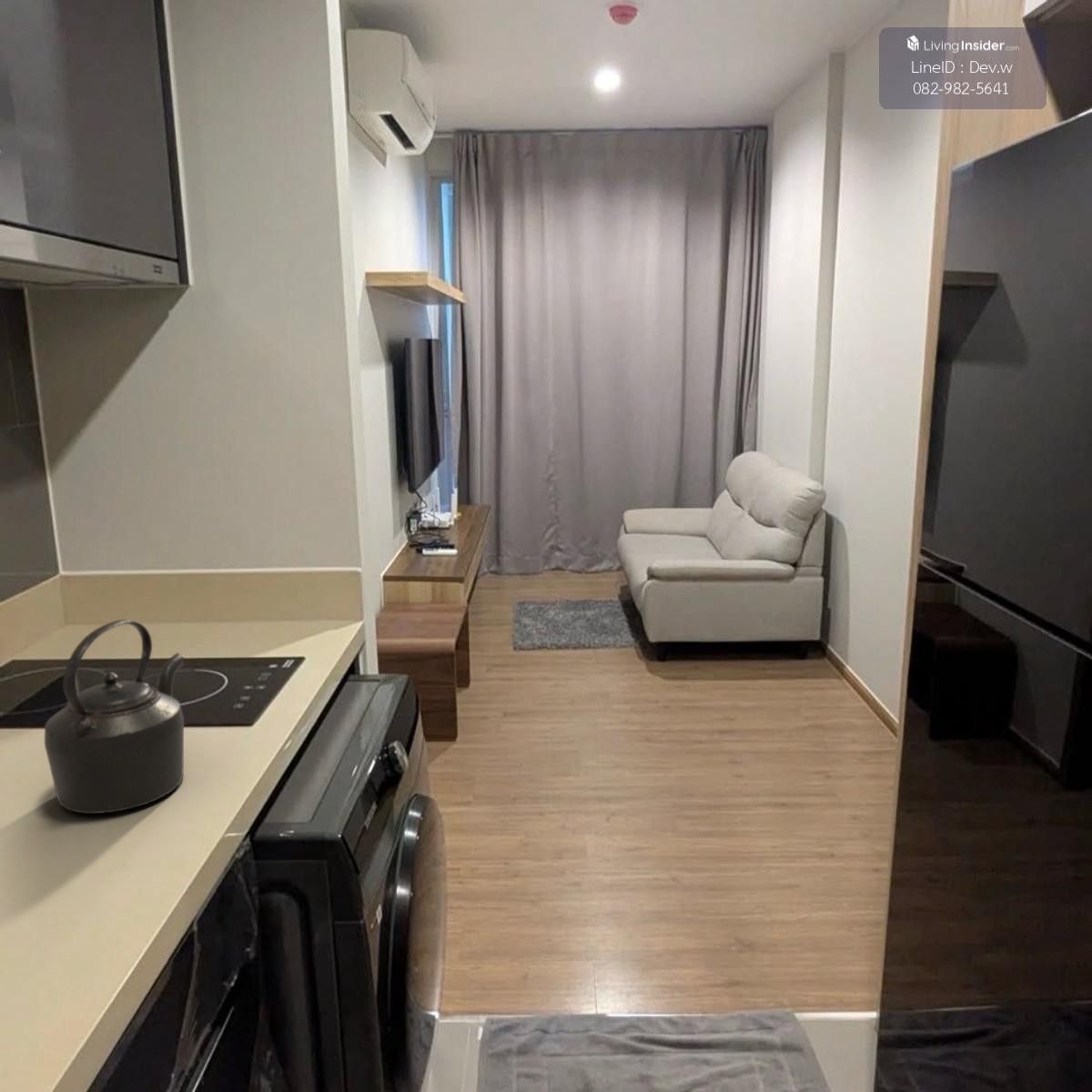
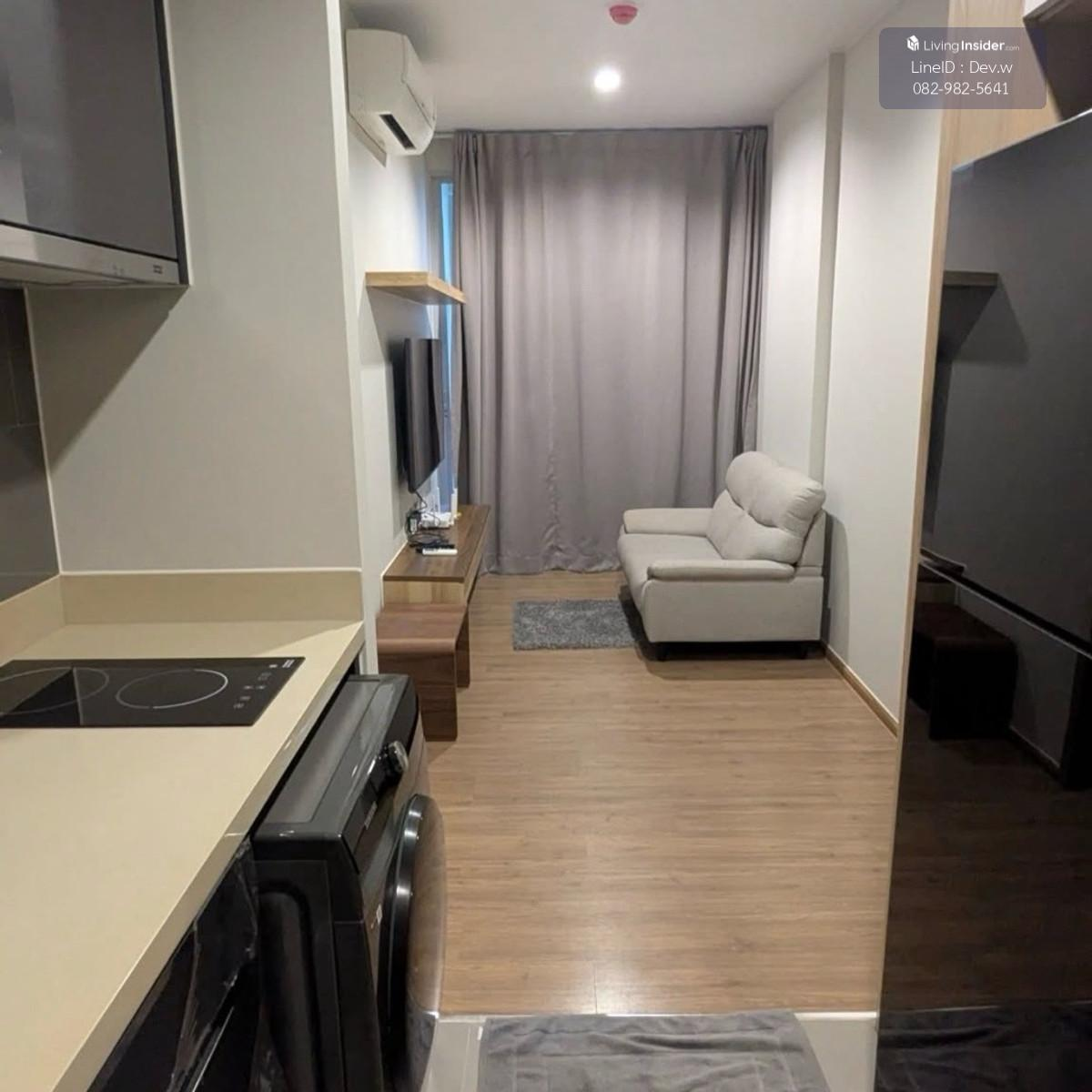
- kettle [44,619,185,814]
